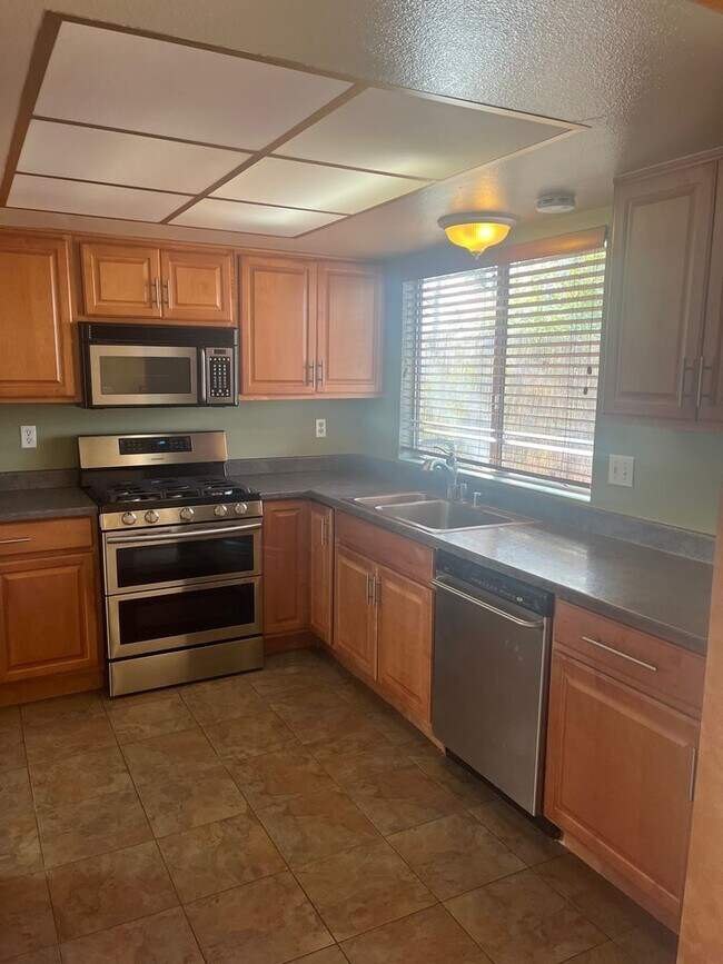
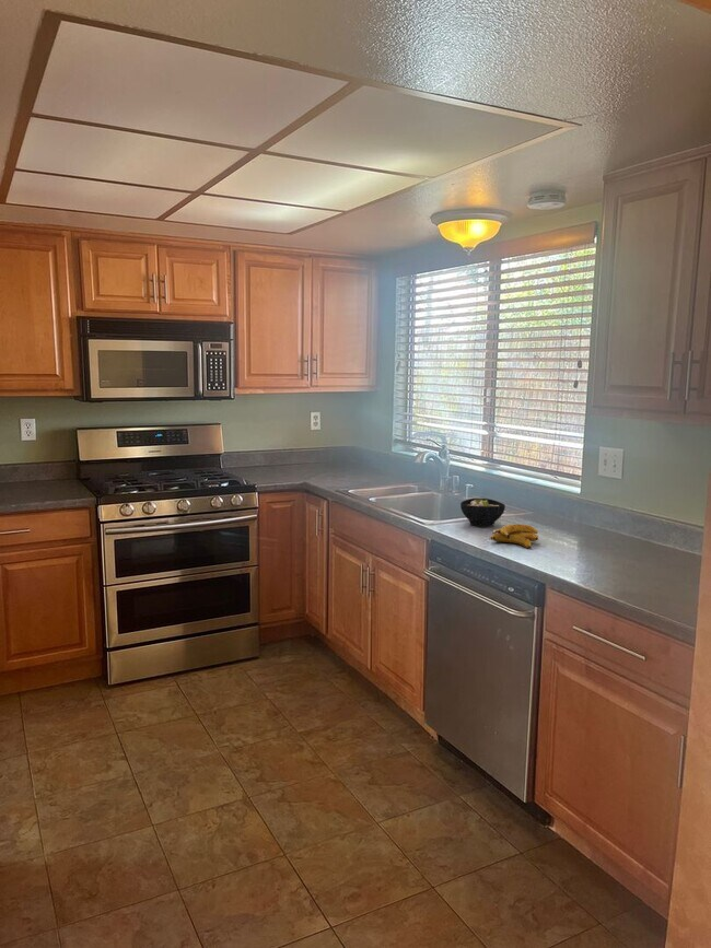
+ banana [488,524,539,549]
+ bowl [459,498,506,528]
